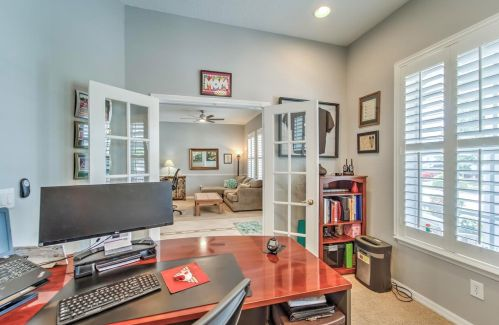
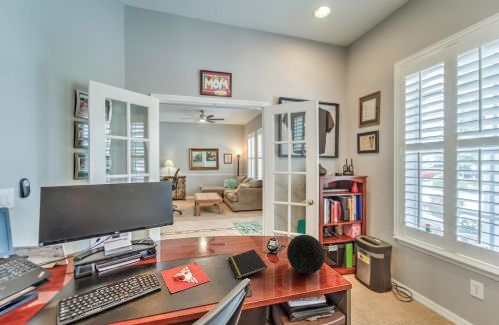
+ notepad [228,249,268,280]
+ decorative orb [286,234,326,275]
